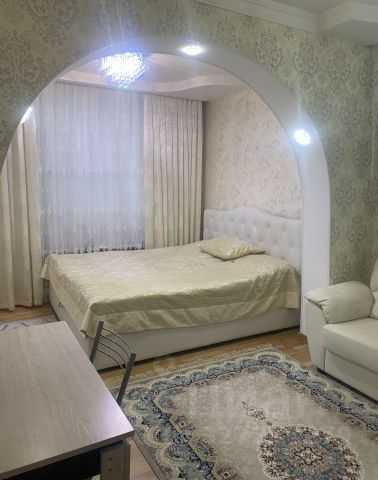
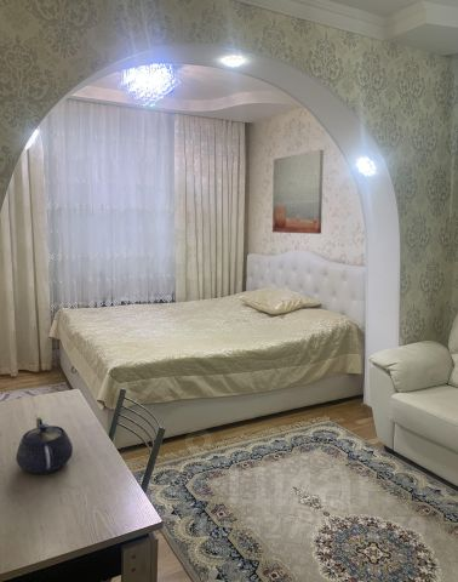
+ teapot [15,416,74,475]
+ wall art [271,149,325,235]
